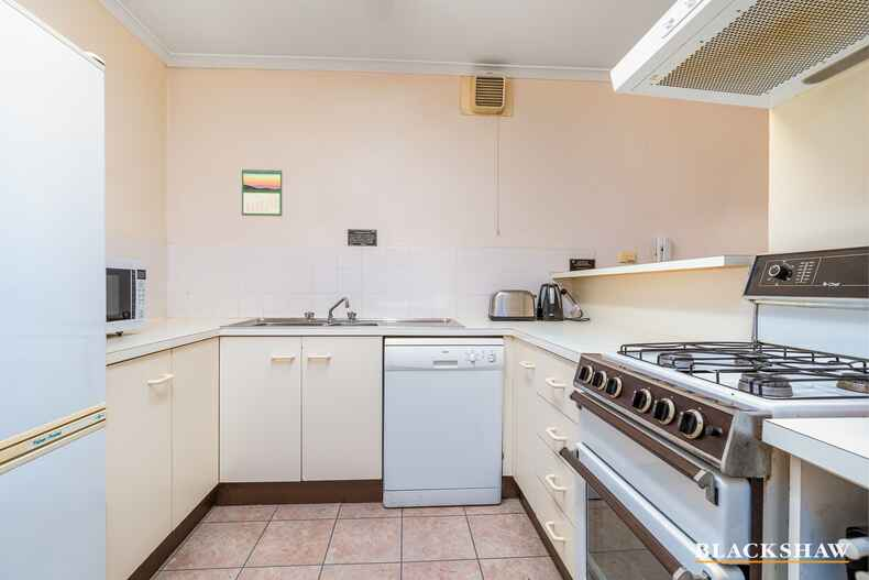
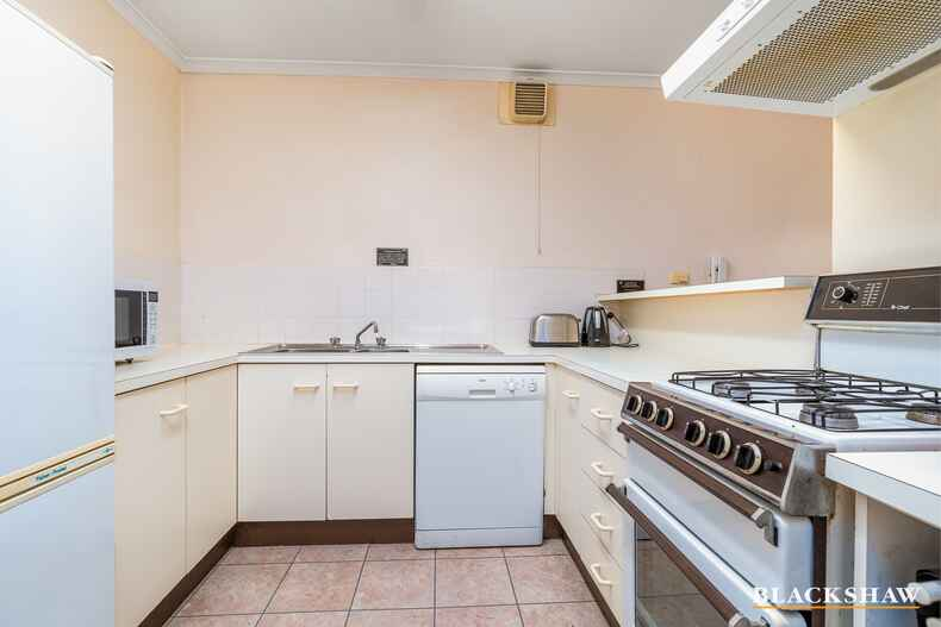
- calendar [241,167,284,217]
